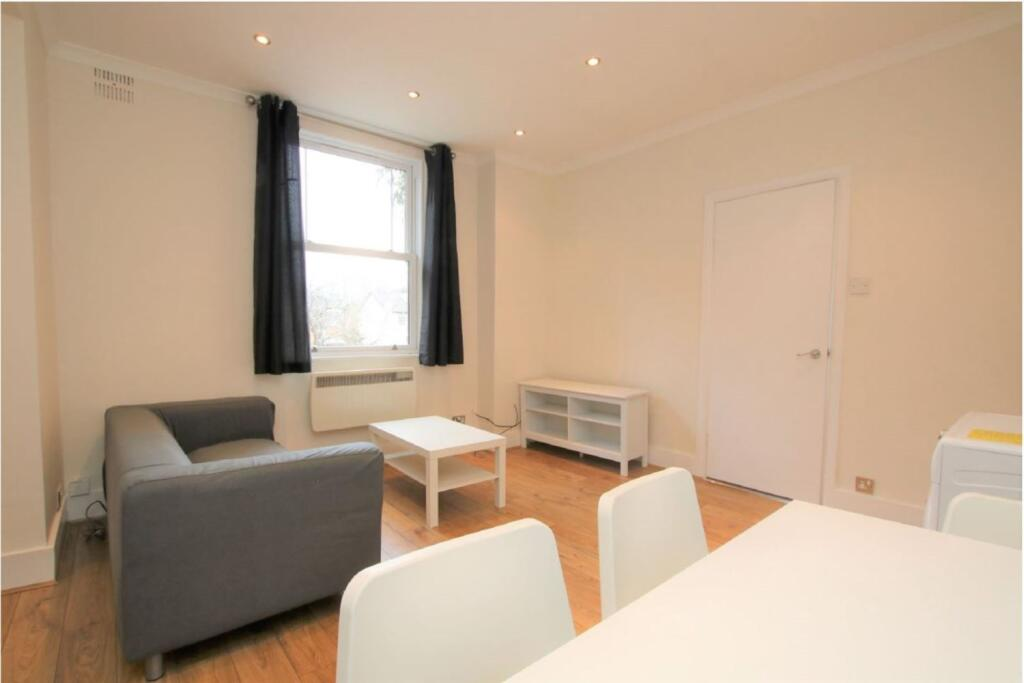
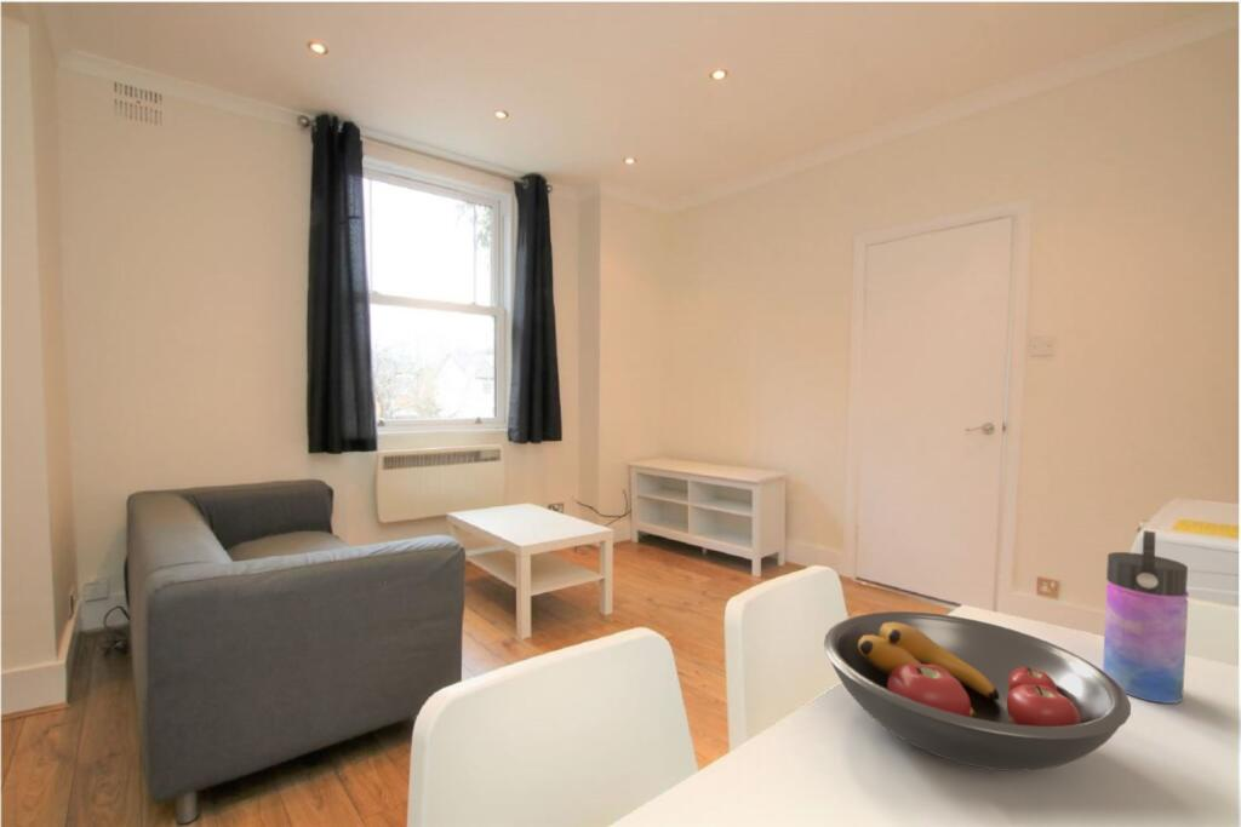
+ fruit bowl [823,610,1132,773]
+ water bottle [1102,529,1190,705]
